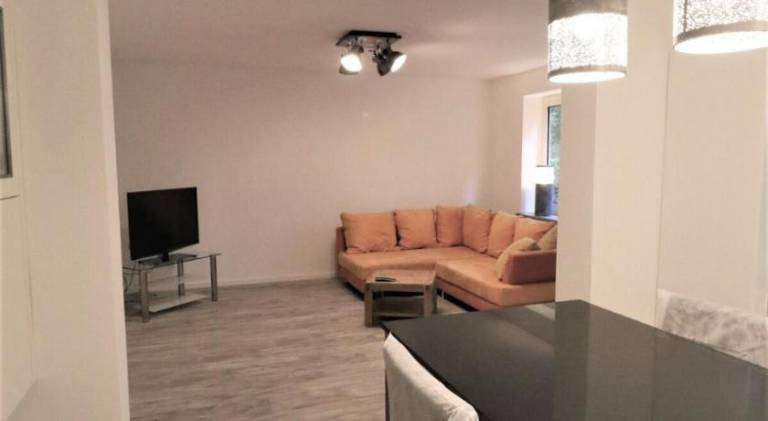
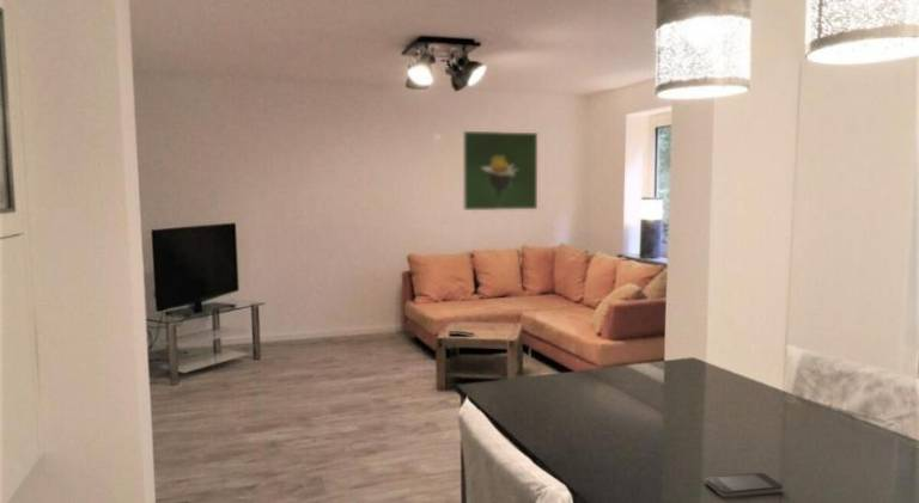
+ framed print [462,130,538,211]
+ smartphone [705,472,784,498]
